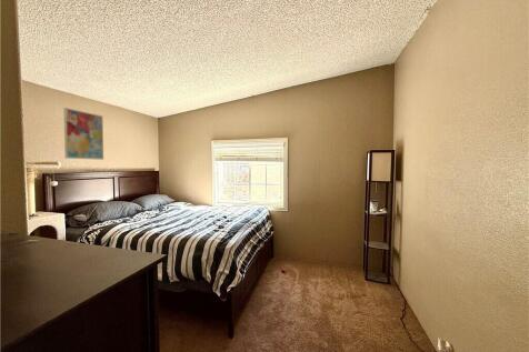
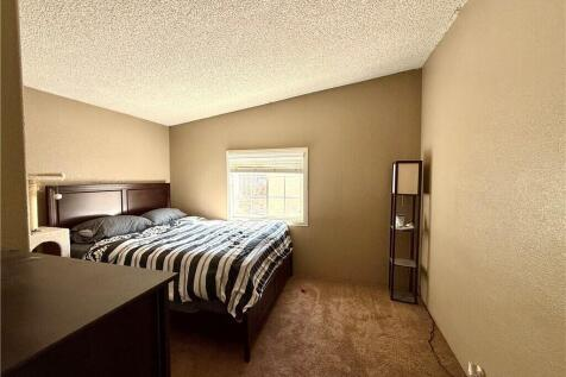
- wall art [62,107,104,161]
